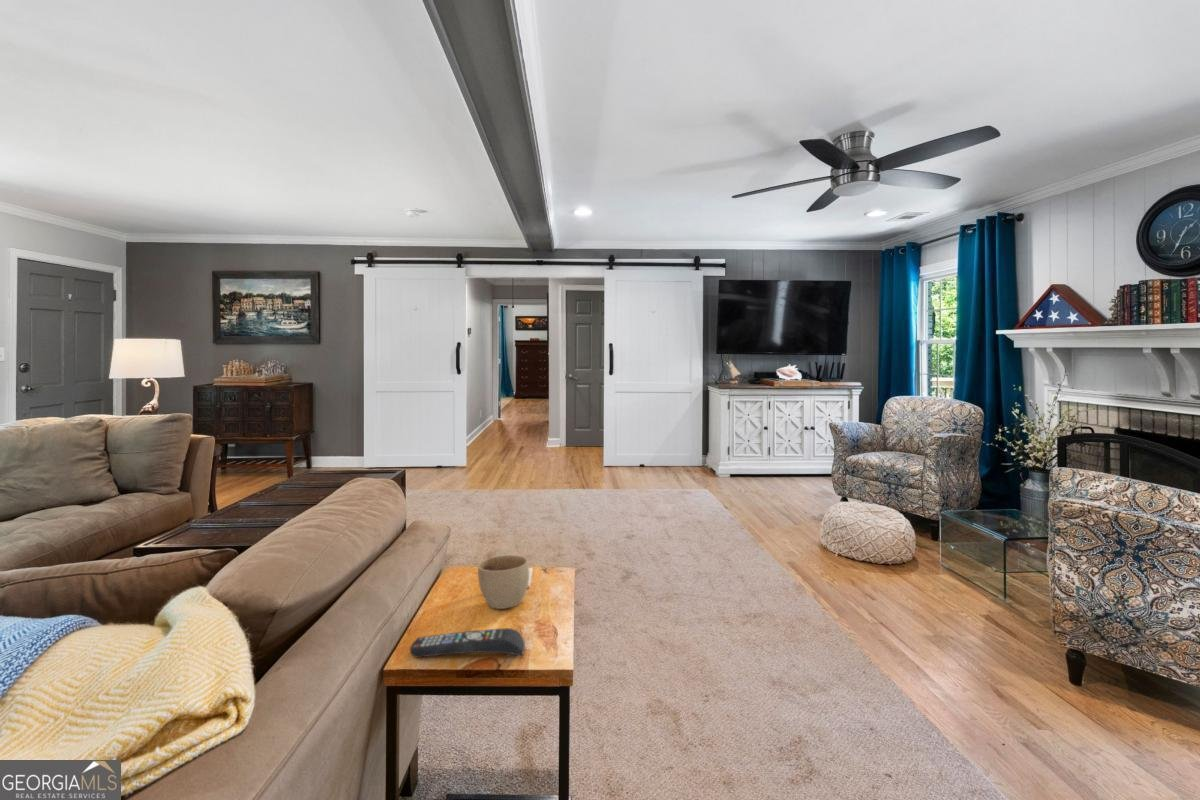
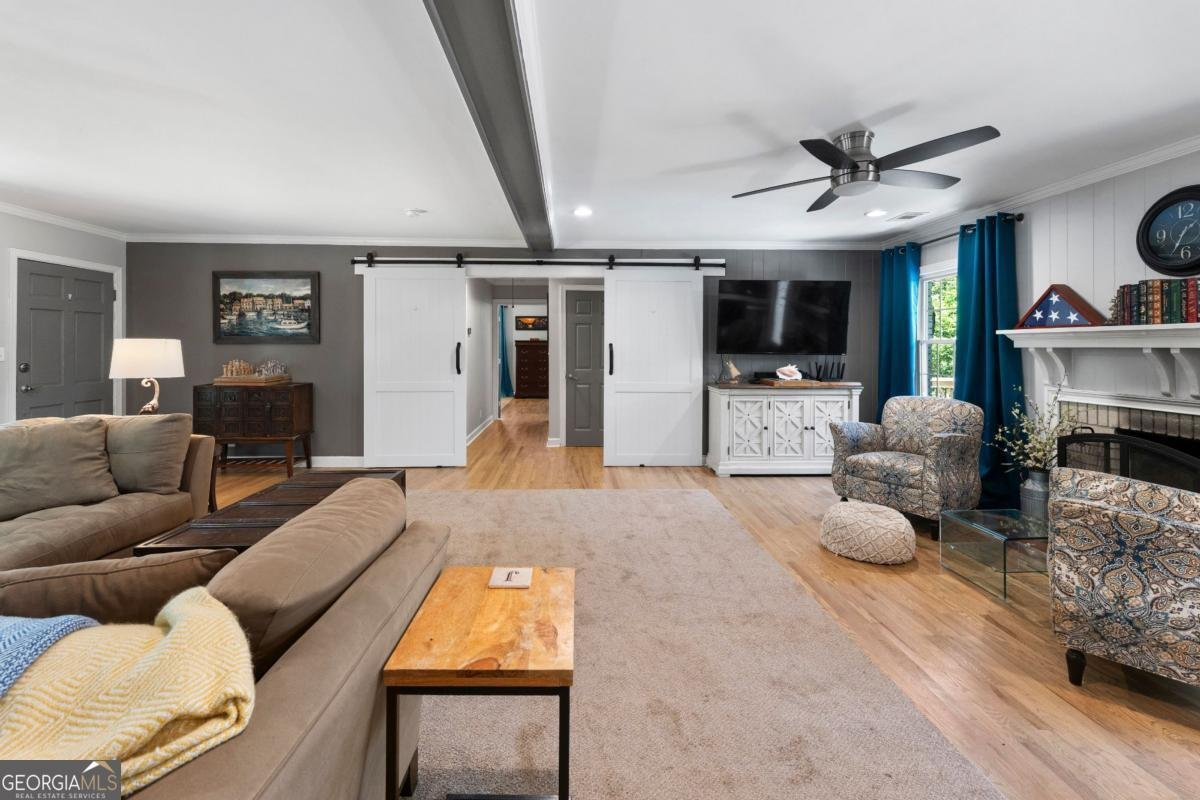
- cup [477,548,530,610]
- remote control [409,627,526,659]
